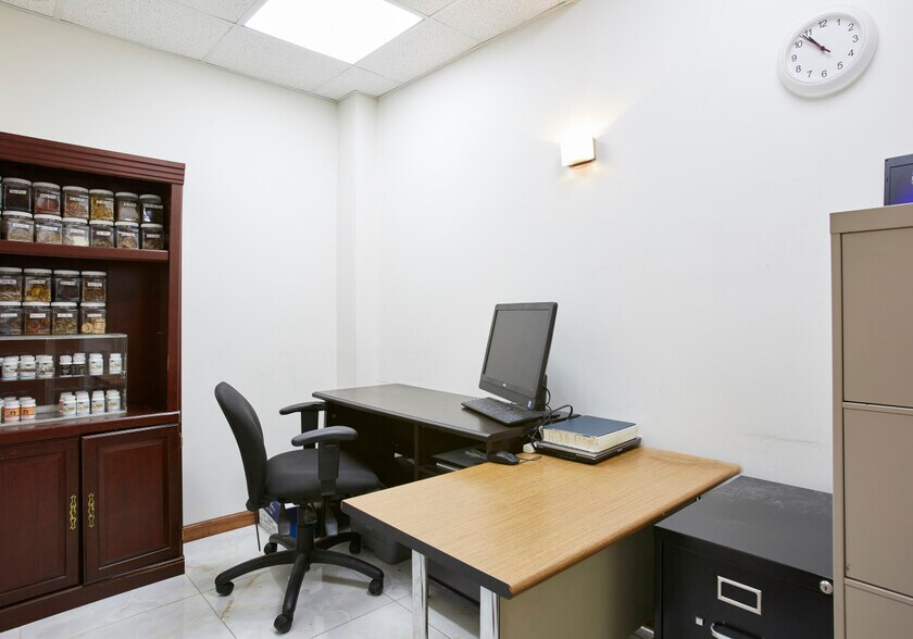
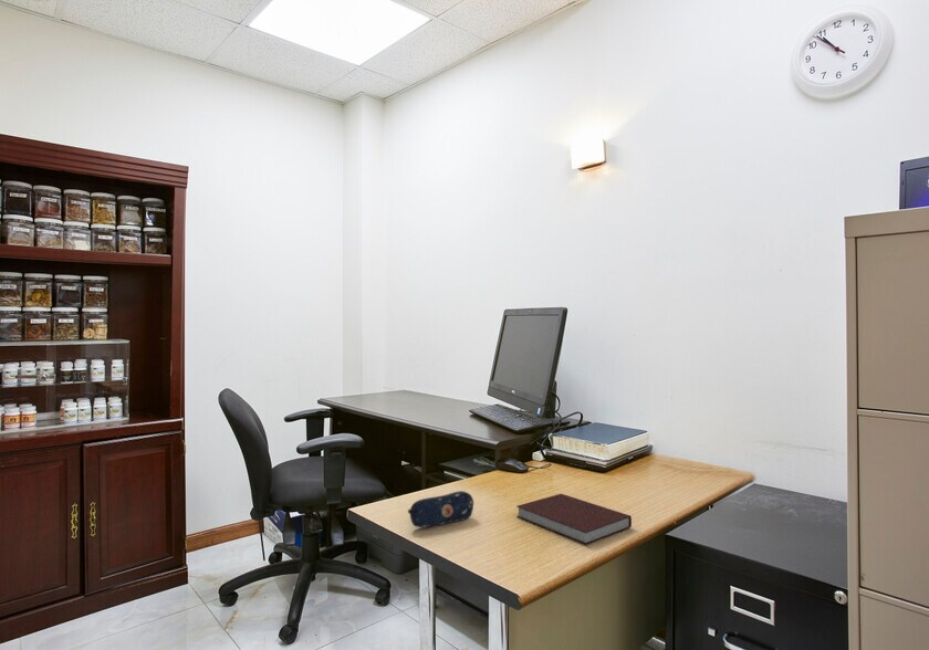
+ notebook [515,493,633,546]
+ pencil case [407,490,474,528]
